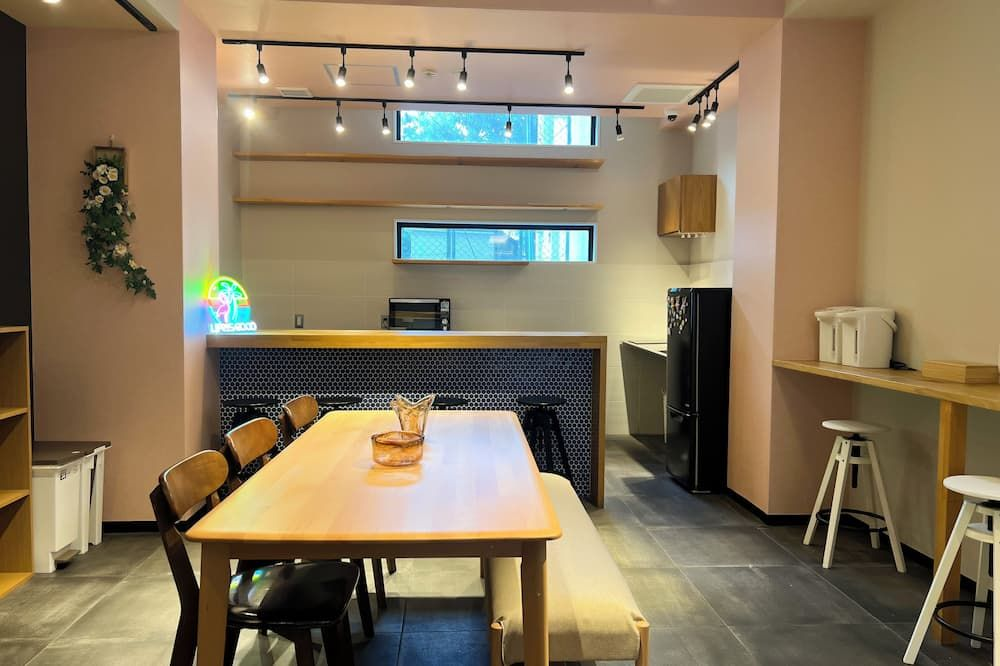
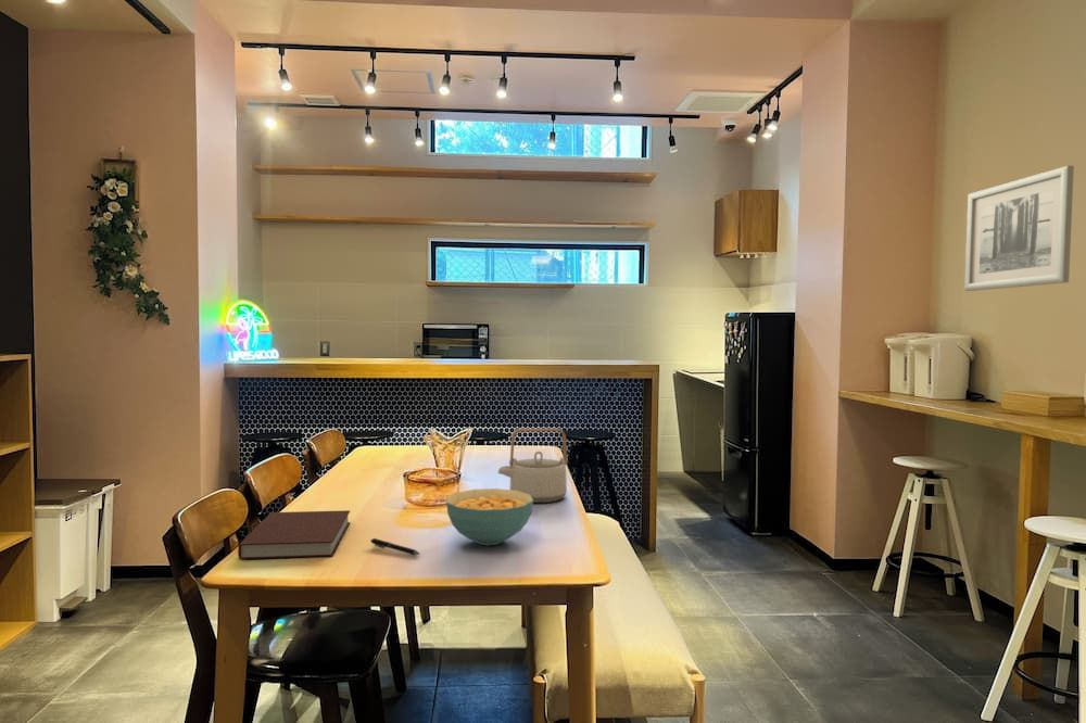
+ notebook [237,509,351,560]
+ pen [370,537,421,557]
+ wall art [963,165,1075,292]
+ cereal bowl [445,487,534,546]
+ teapot [497,427,569,504]
